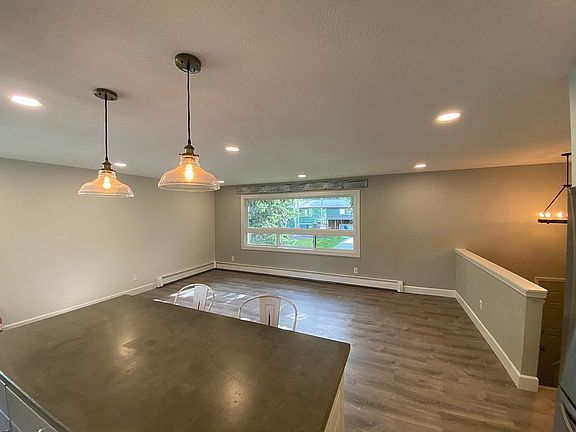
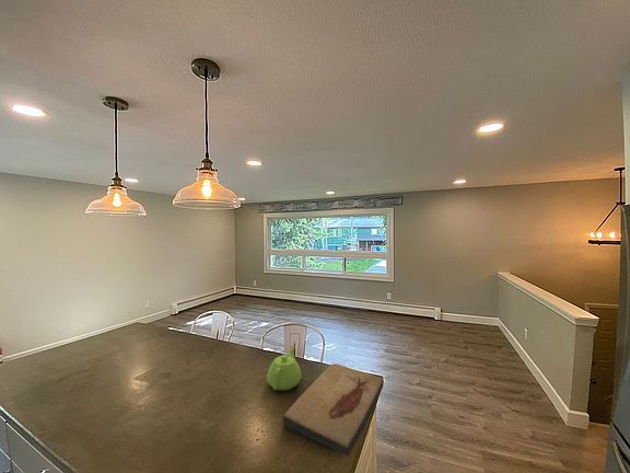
+ teapot [266,345,302,391]
+ fish fossil [282,362,385,457]
